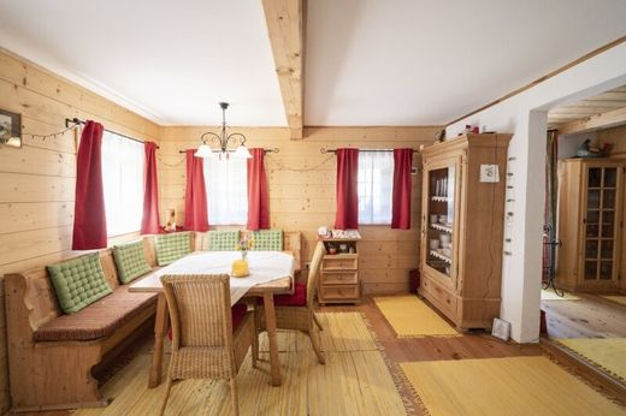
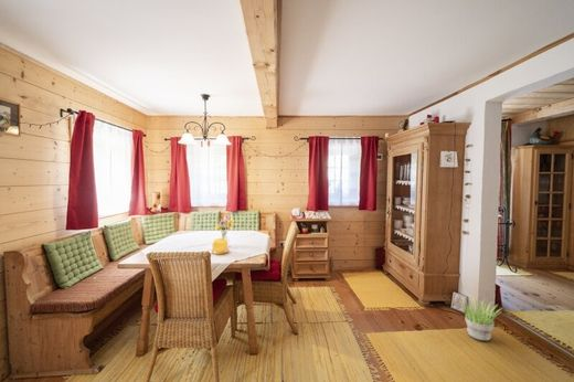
+ potted plant [456,296,503,342]
